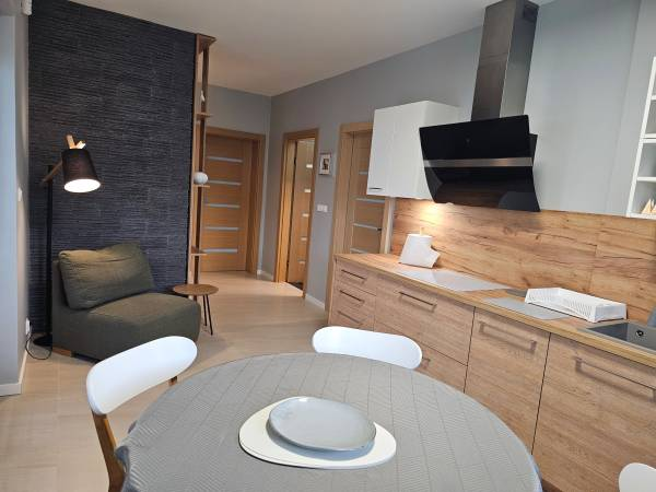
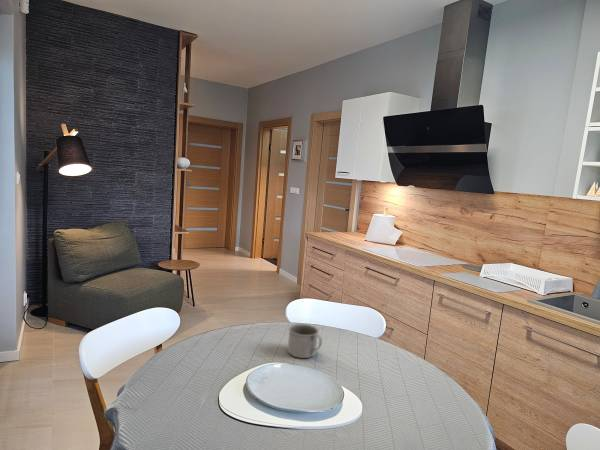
+ mug [287,323,323,359]
